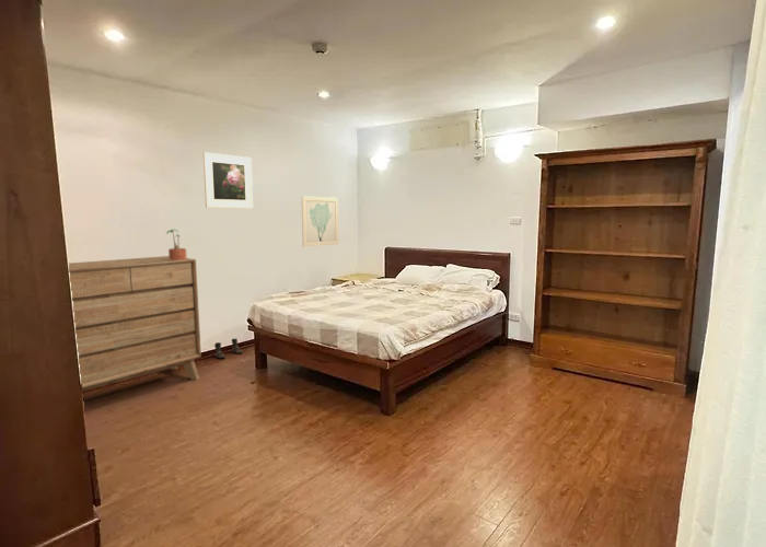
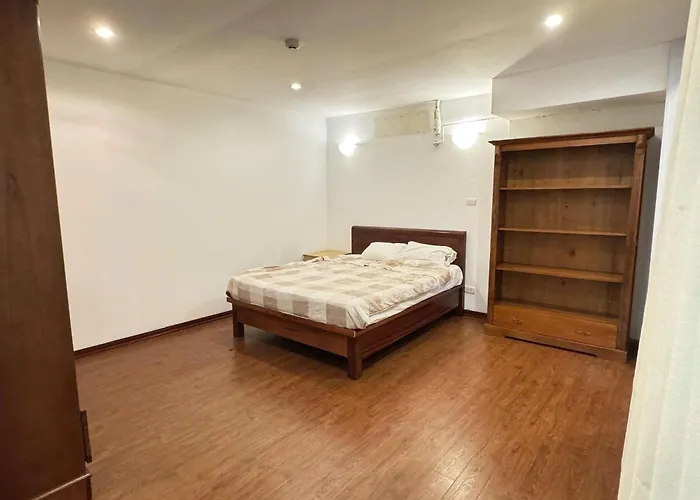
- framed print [202,151,254,209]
- potted plant [165,229,187,260]
- wall art [301,195,339,247]
- boots [213,338,244,360]
- dresser [68,255,202,393]
